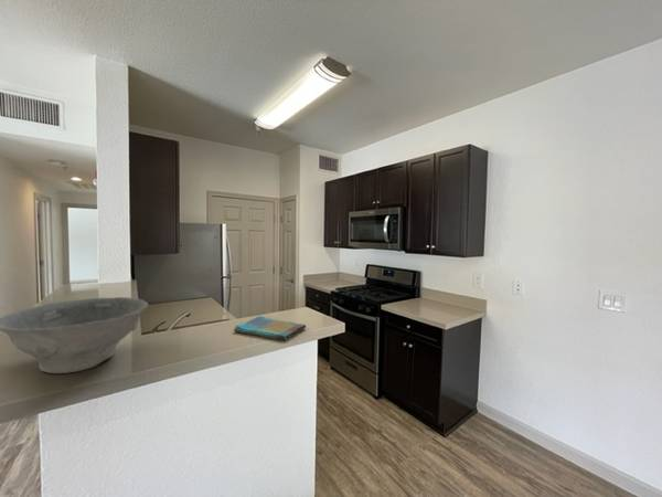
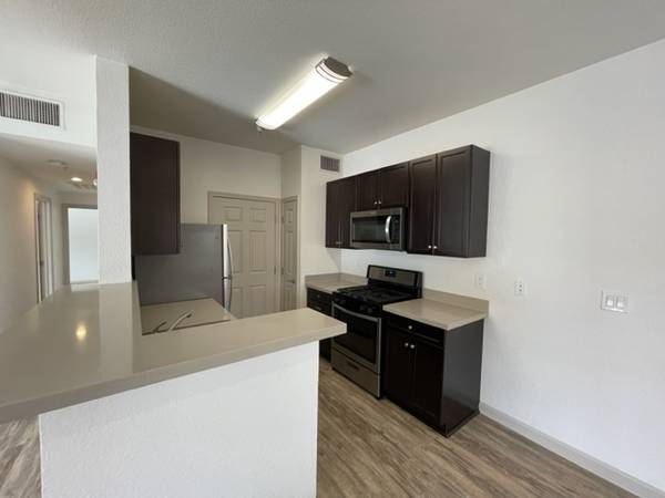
- dish towel [233,315,307,341]
- bowl [0,296,149,374]
